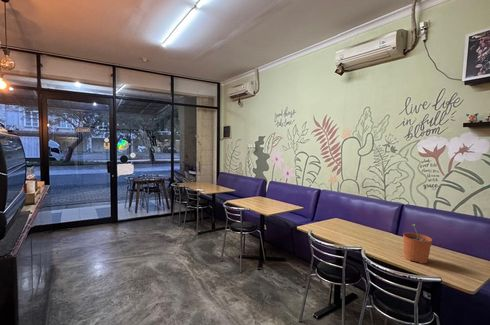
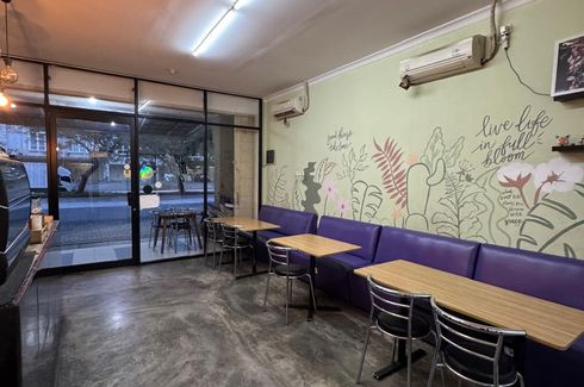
- plant pot [402,223,433,264]
